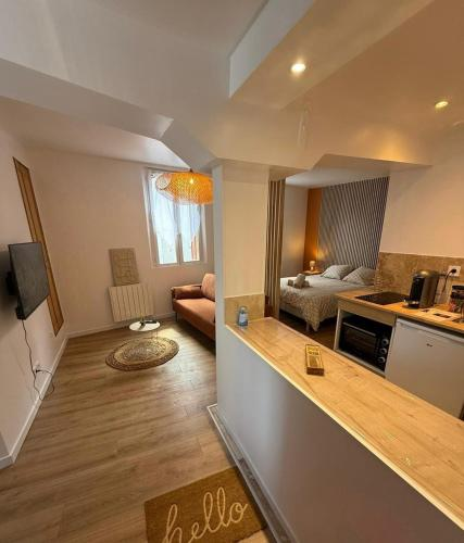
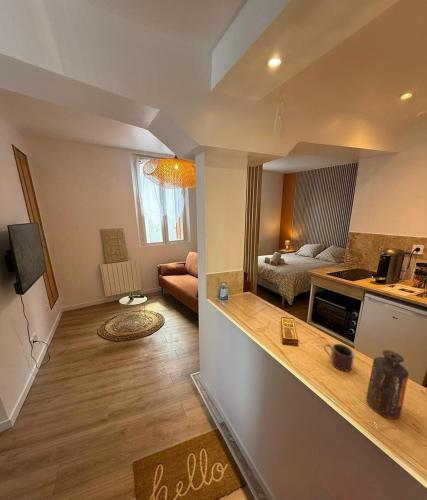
+ mug [323,343,355,373]
+ bottle [365,349,410,420]
